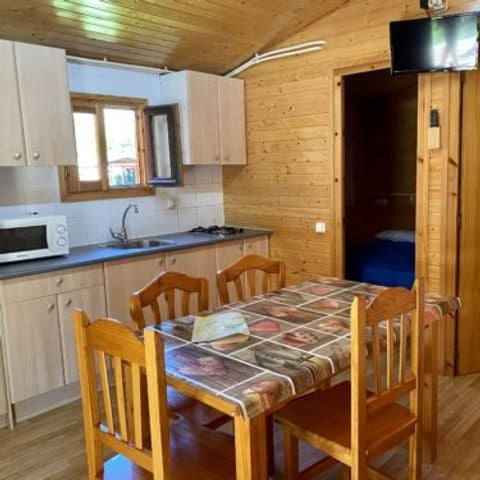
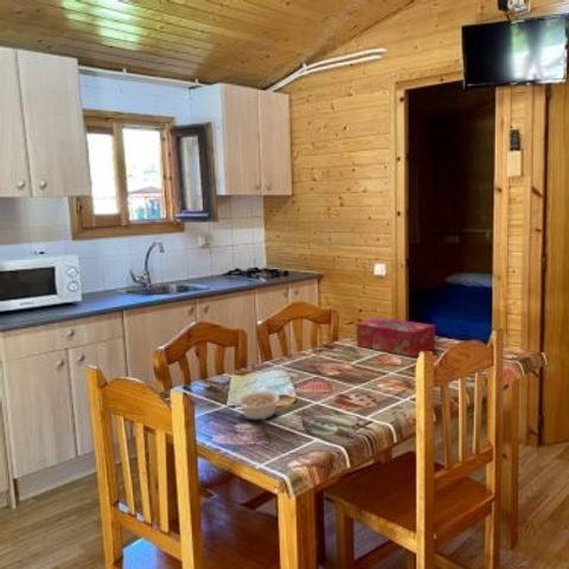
+ tissue box [356,317,436,358]
+ legume [229,390,281,421]
